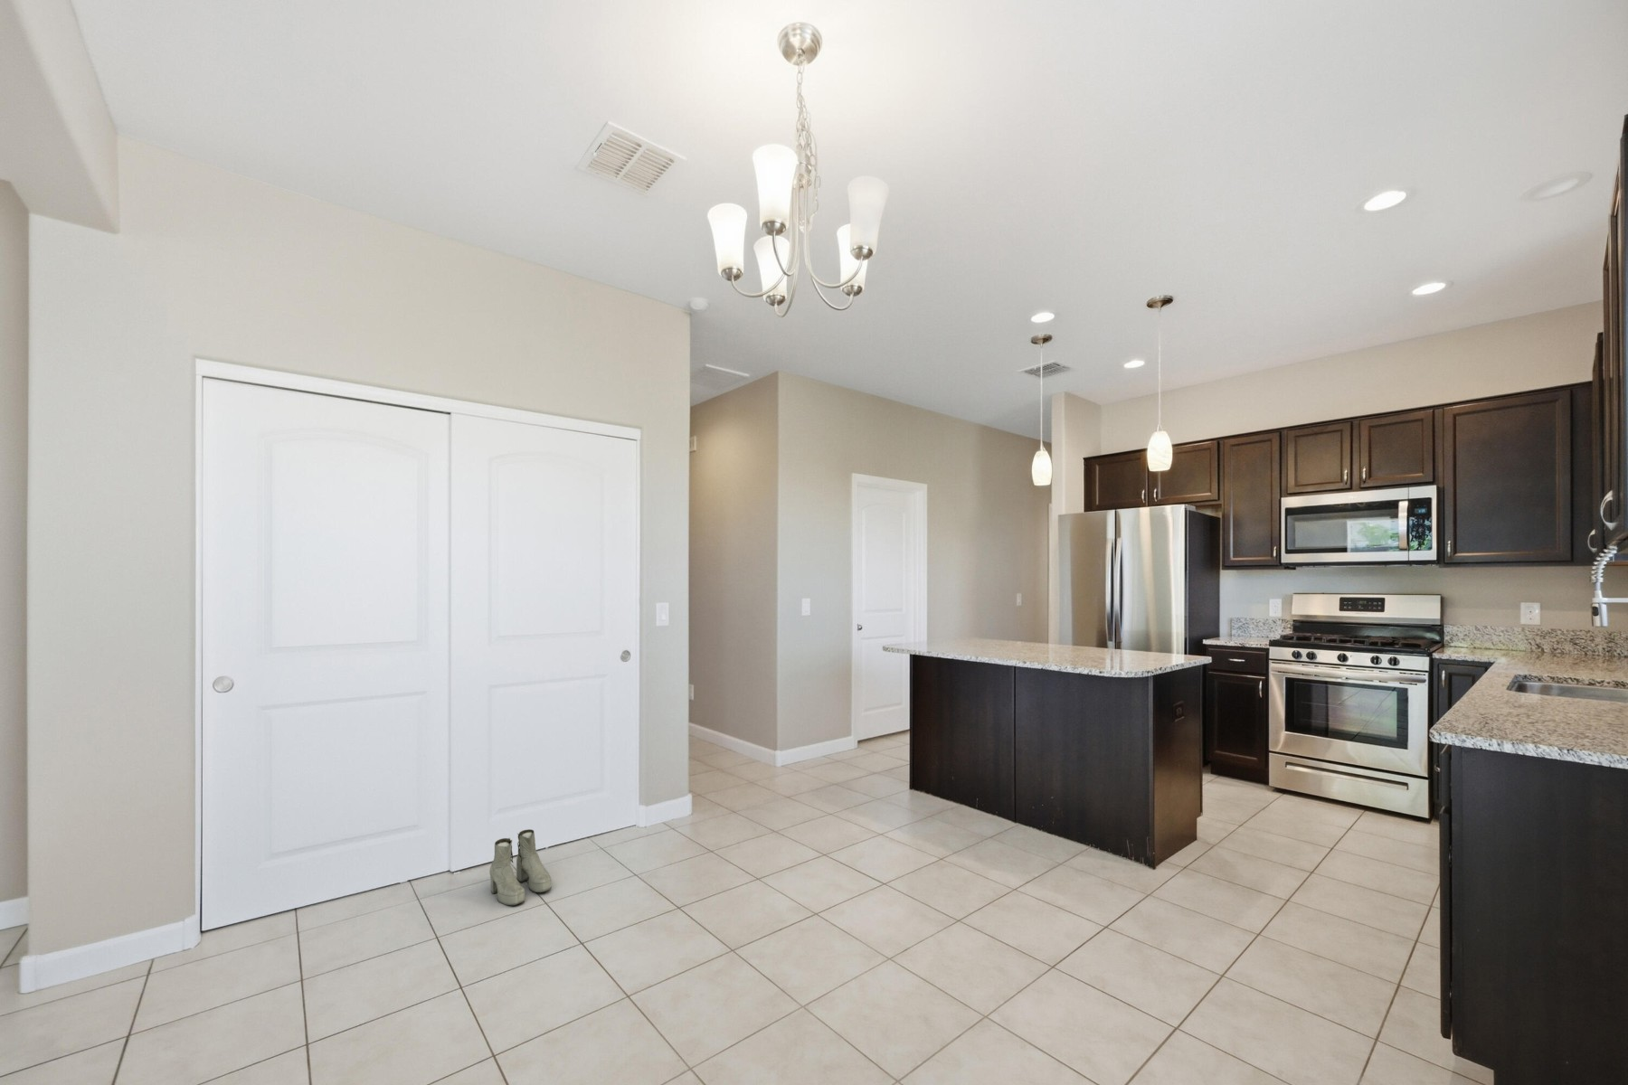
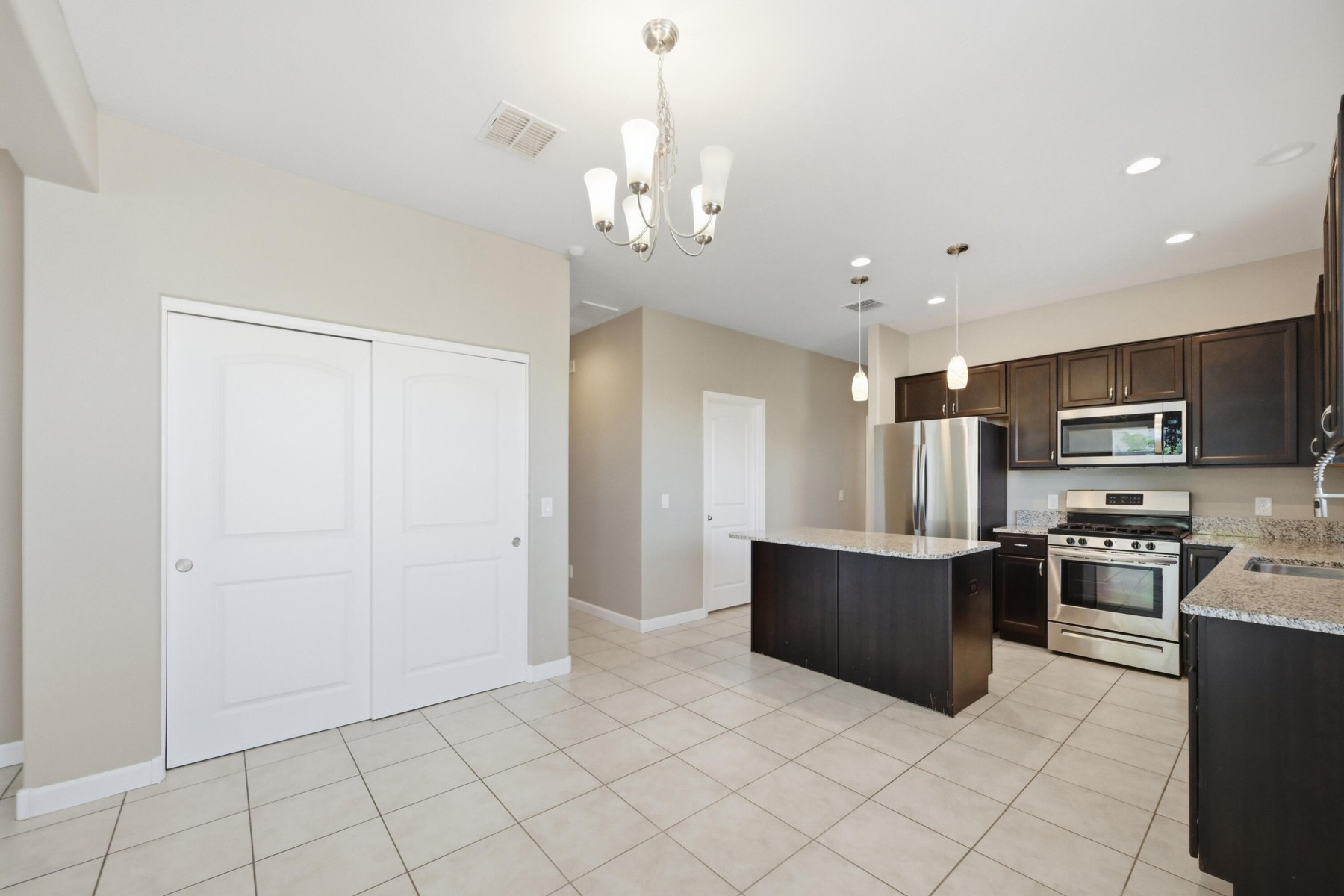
- boots [488,828,552,907]
